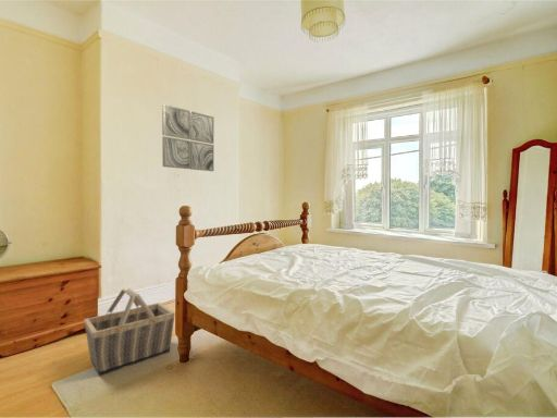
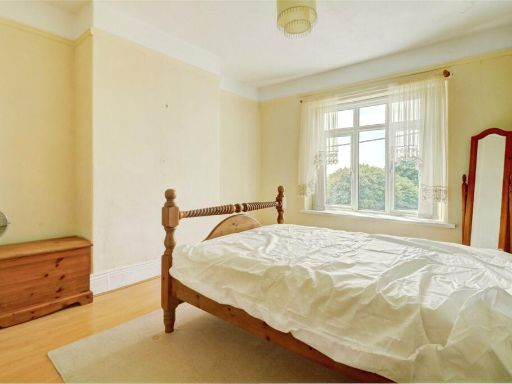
- basket [83,286,176,377]
- wall art [161,103,215,172]
